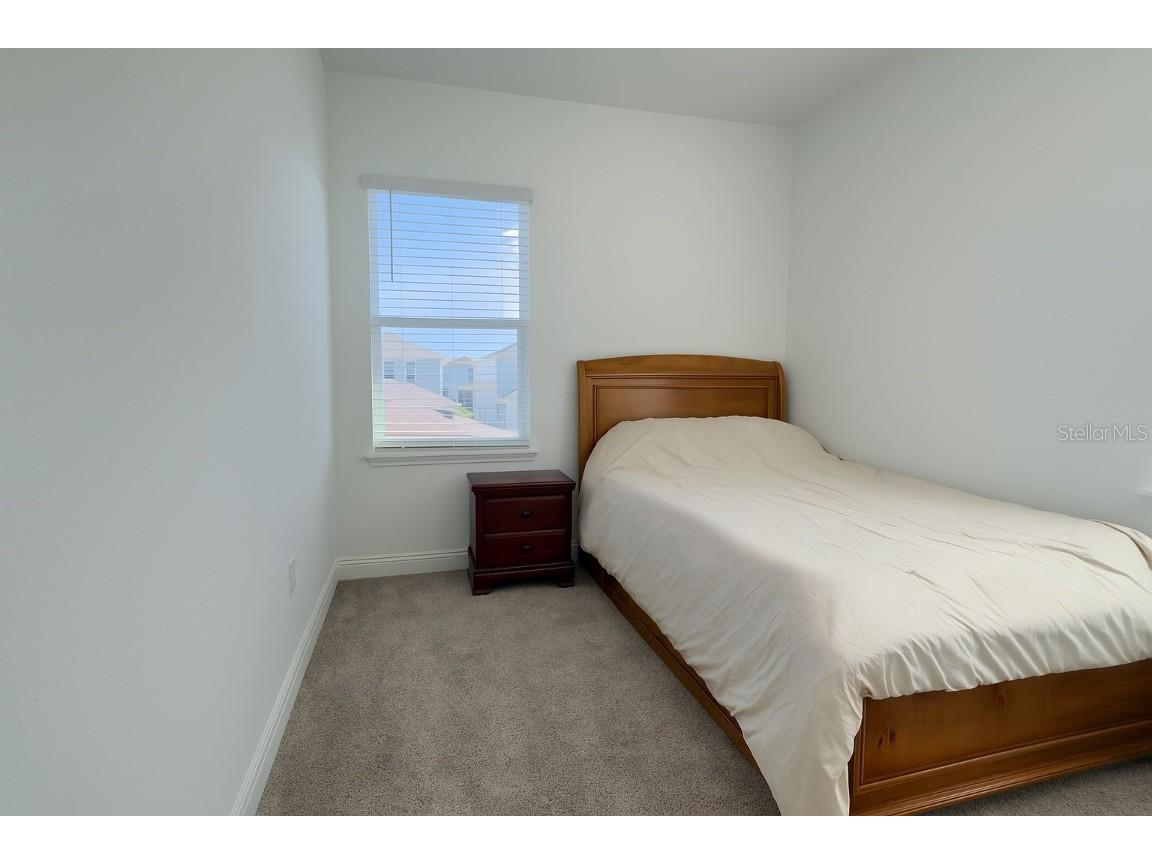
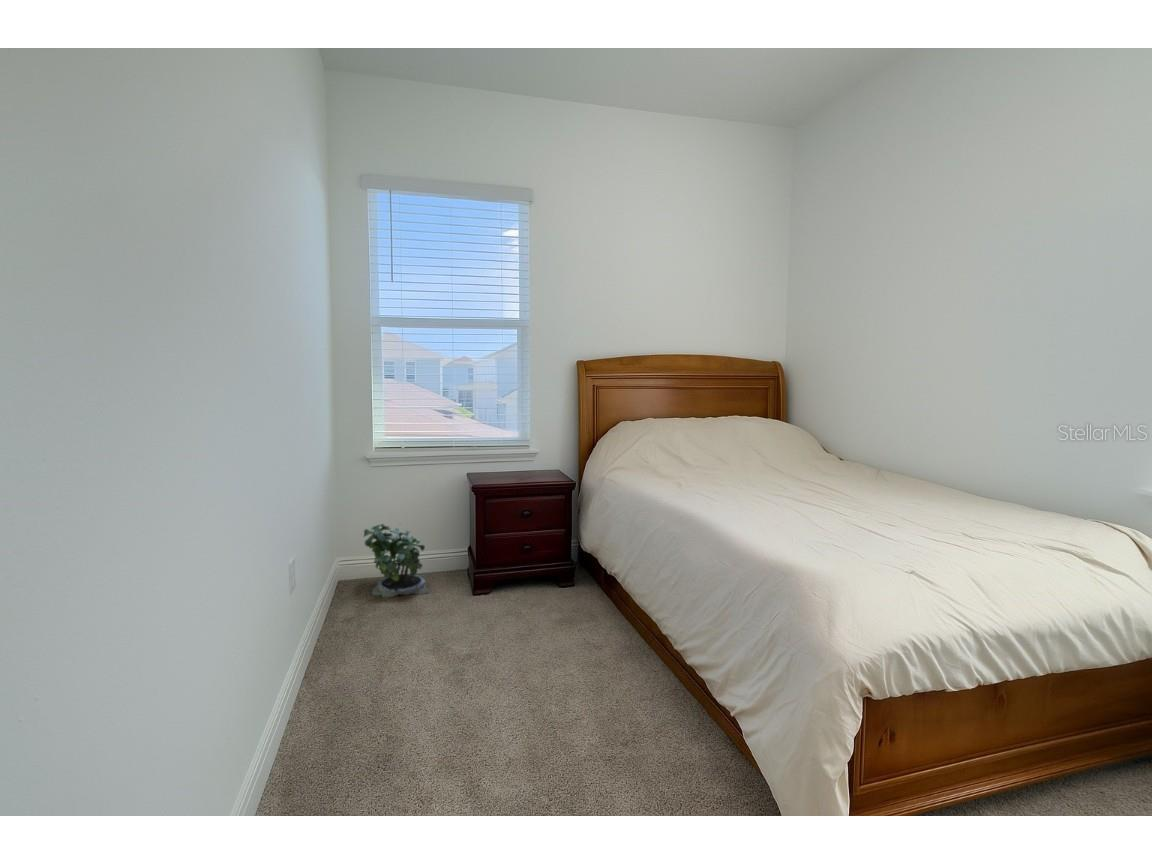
+ potted plant [362,521,429,598]
